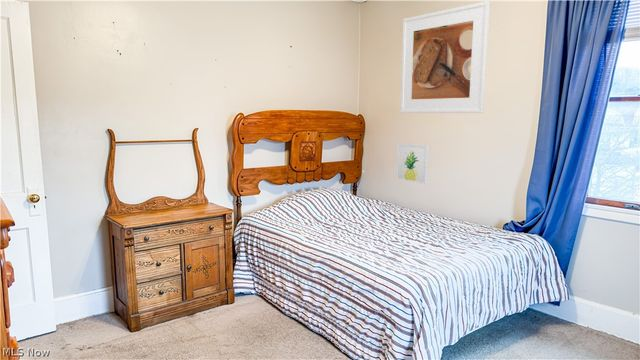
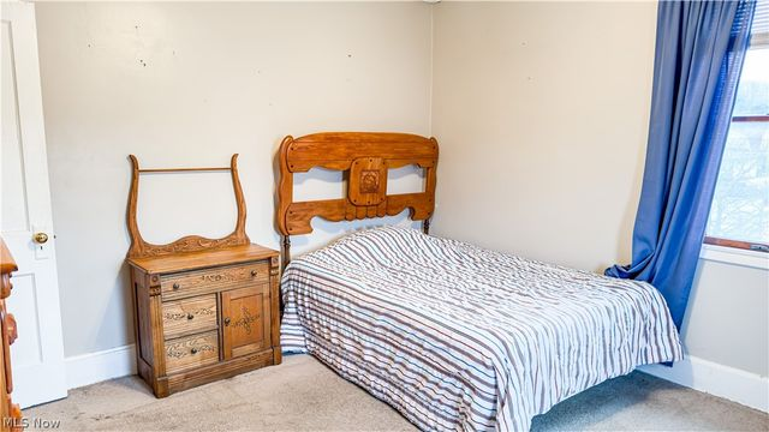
- wall art [396,143,429,185]
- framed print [399,0,491,114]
